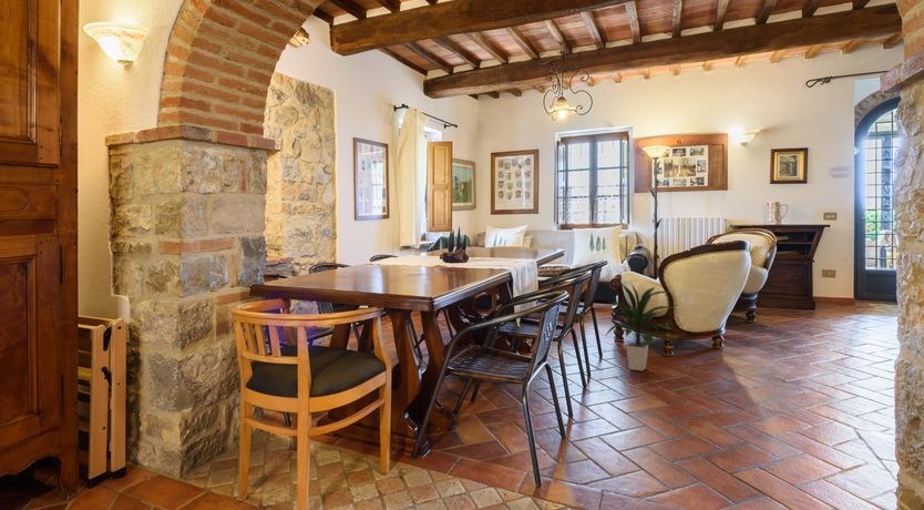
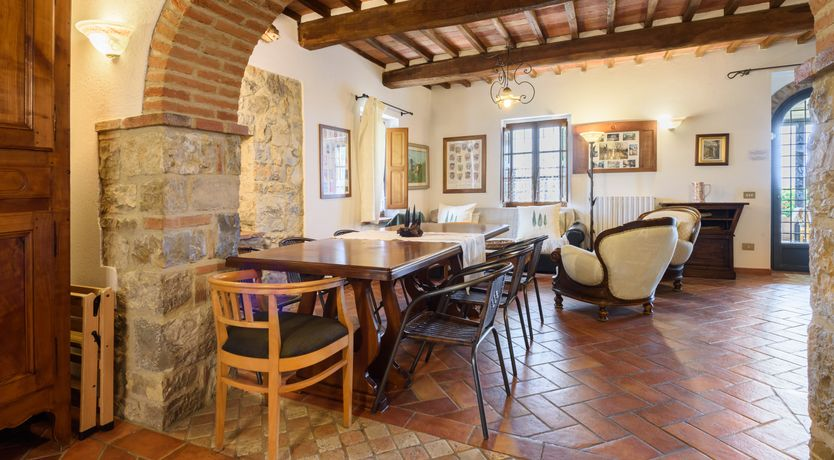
- indoor plant [604,279,675,371]
